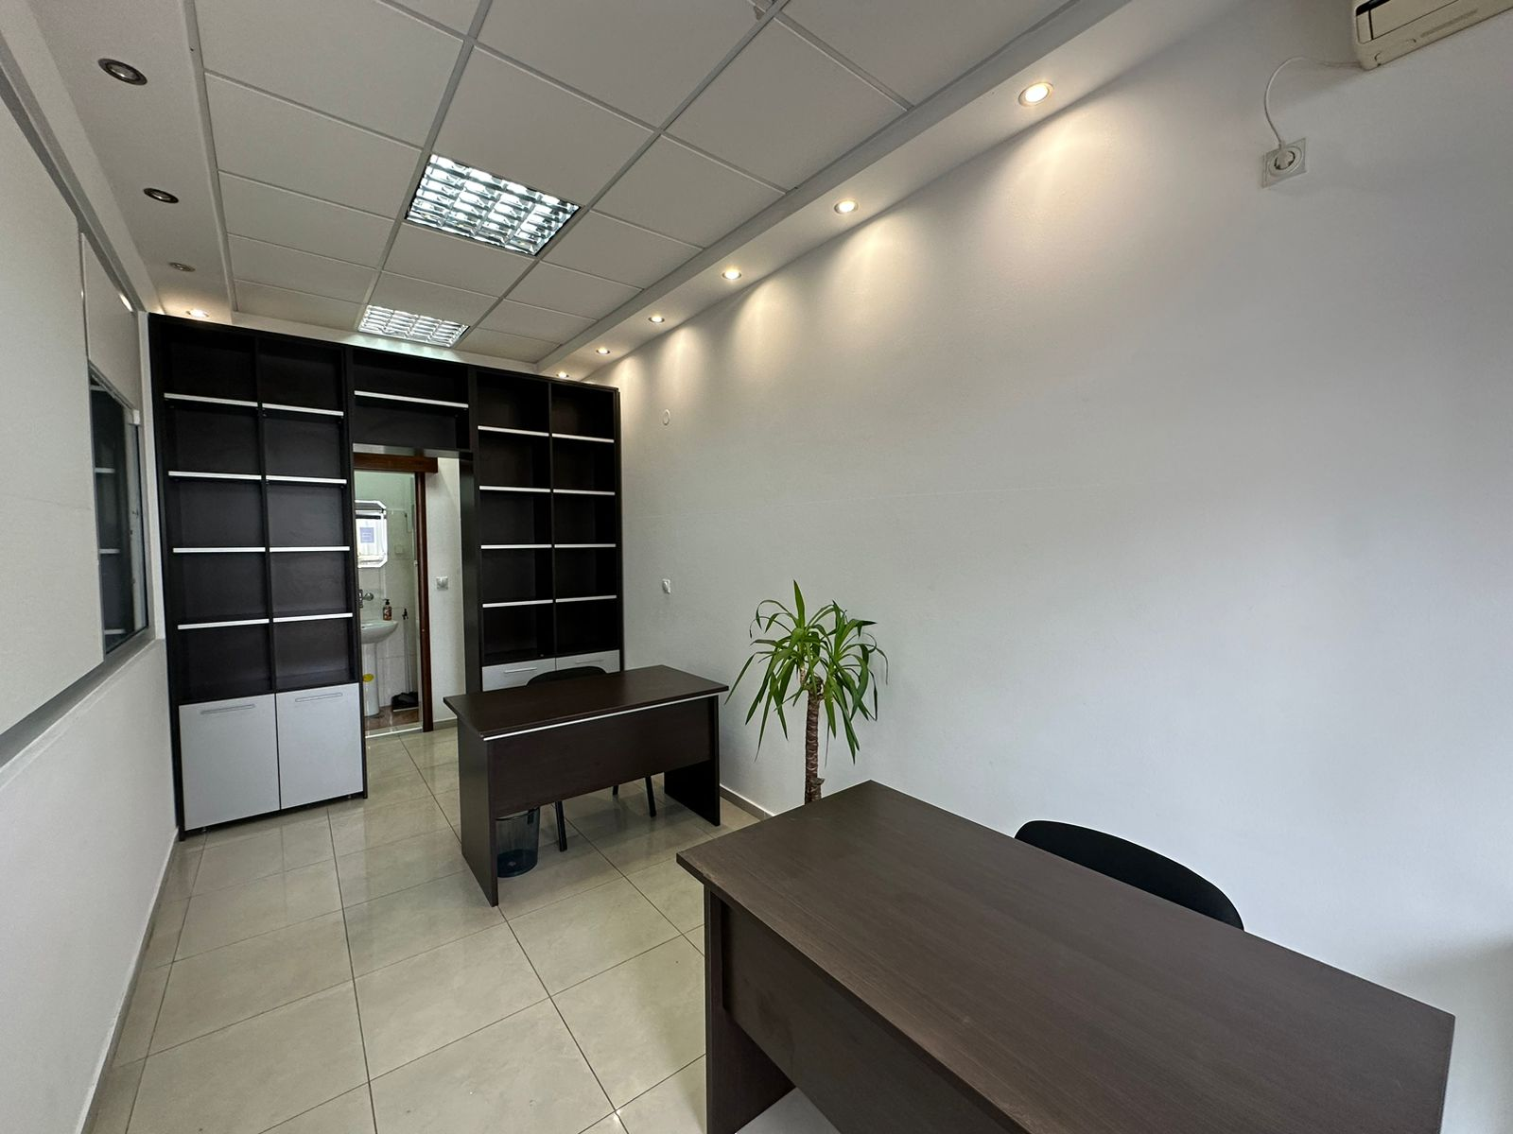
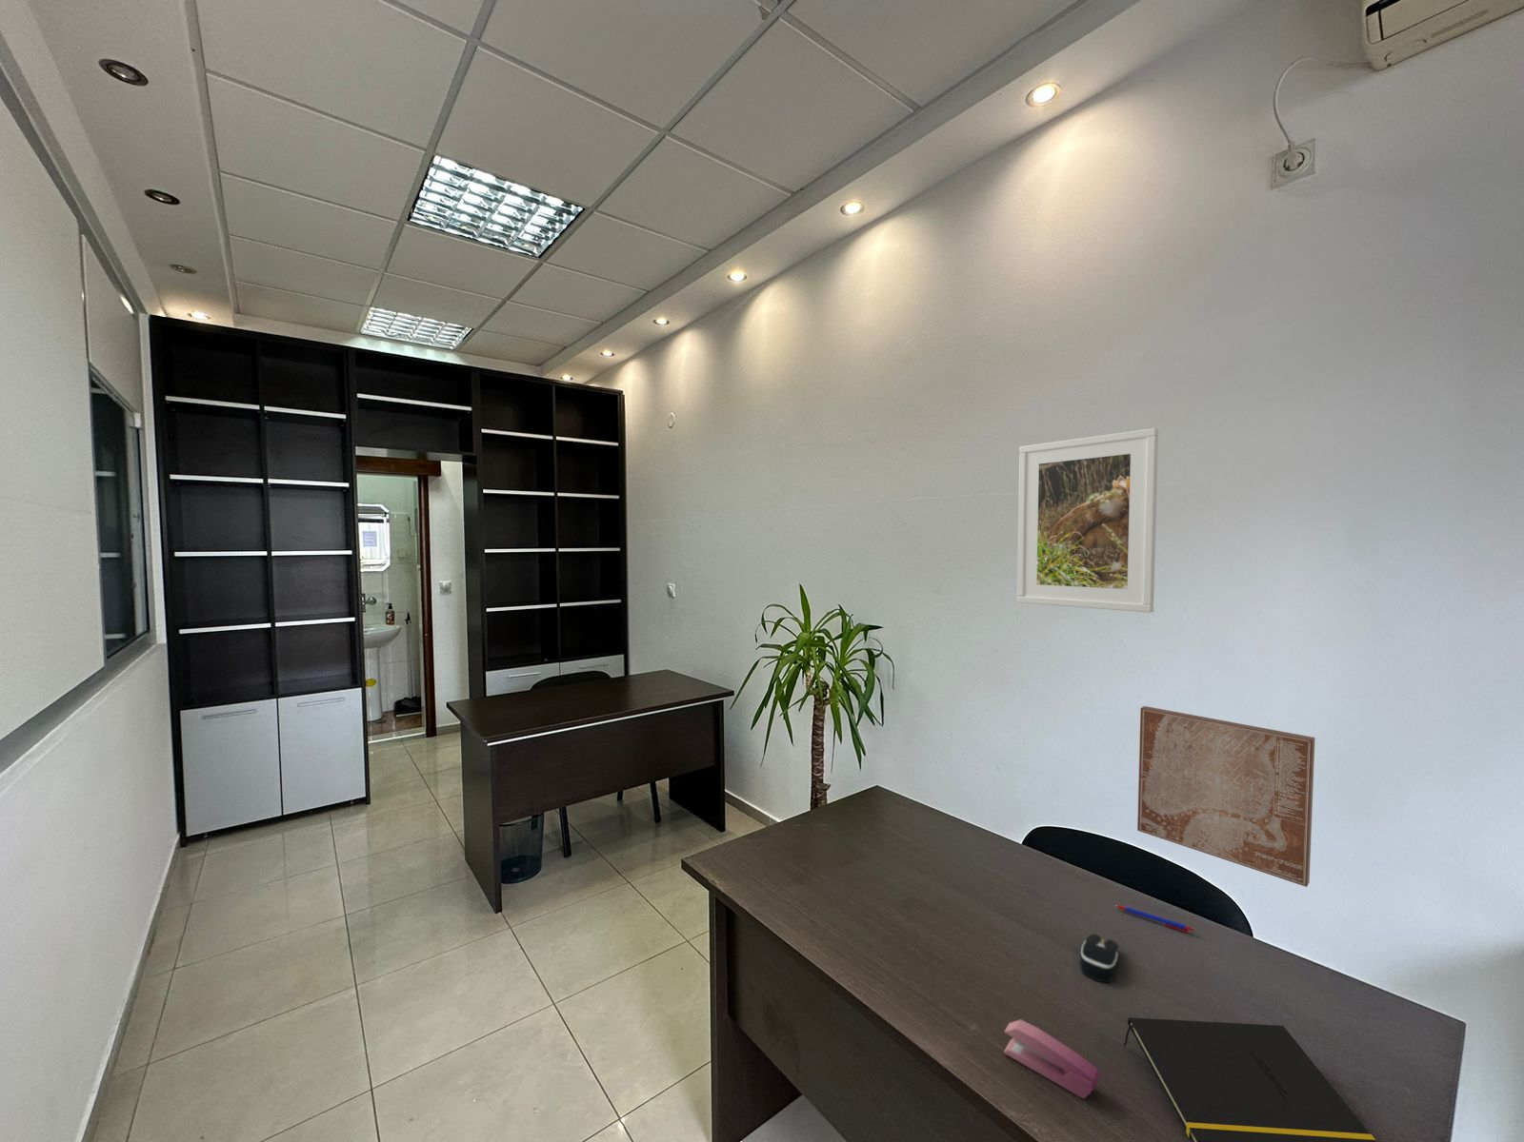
+ notepad [1123,1016,1378,1142]
+ pen [1115,904,1195,933]
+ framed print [1016,427,1159,614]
+ stapler [1003,1018,1102,1100]
+ wall art [1136,705,1316,888]
+ computer mouse [1079,933,1120,984]
